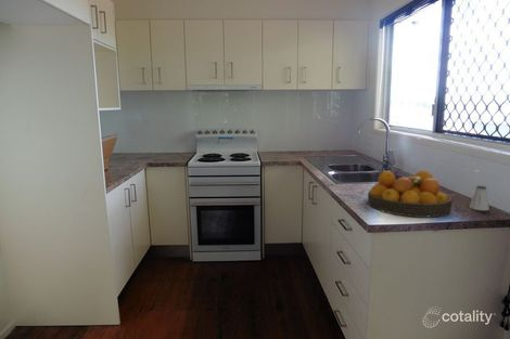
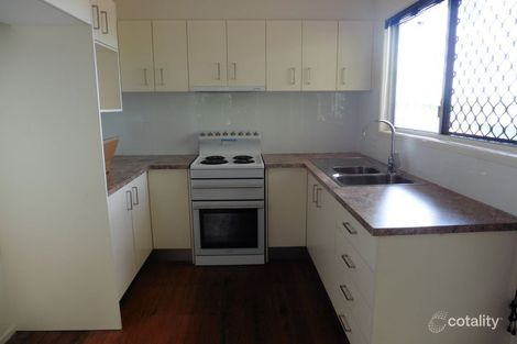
- saltshaker [469,184,490,211]
- fruit bowl [367,170,454,219]
